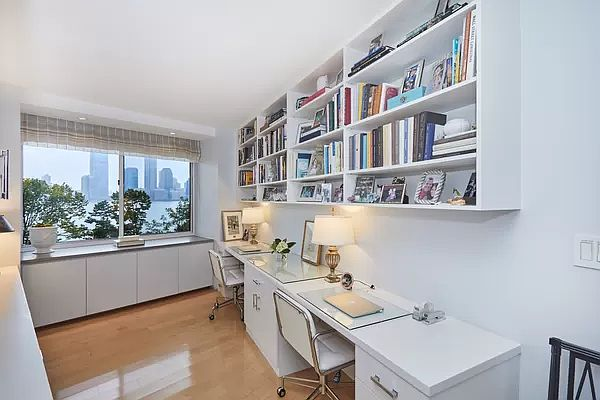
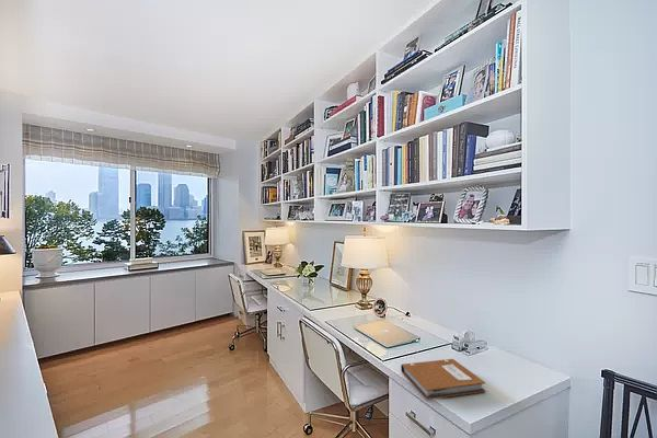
+ notebook [400,358,486,401]
